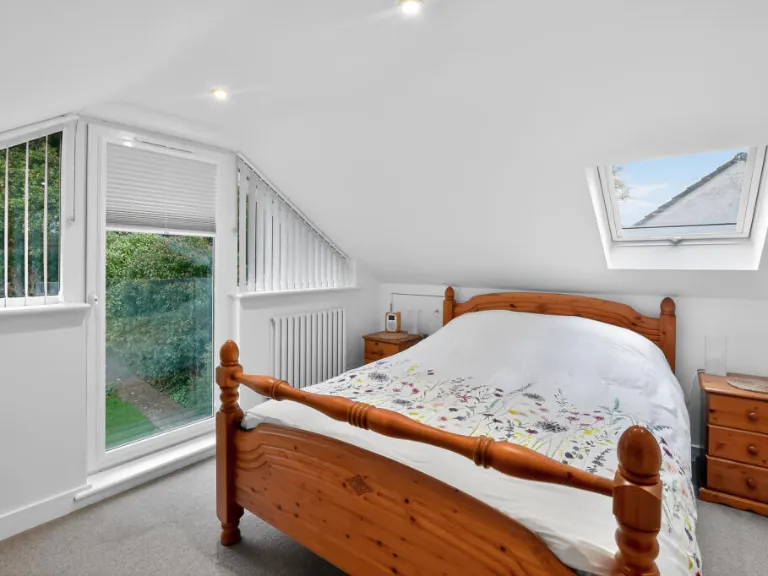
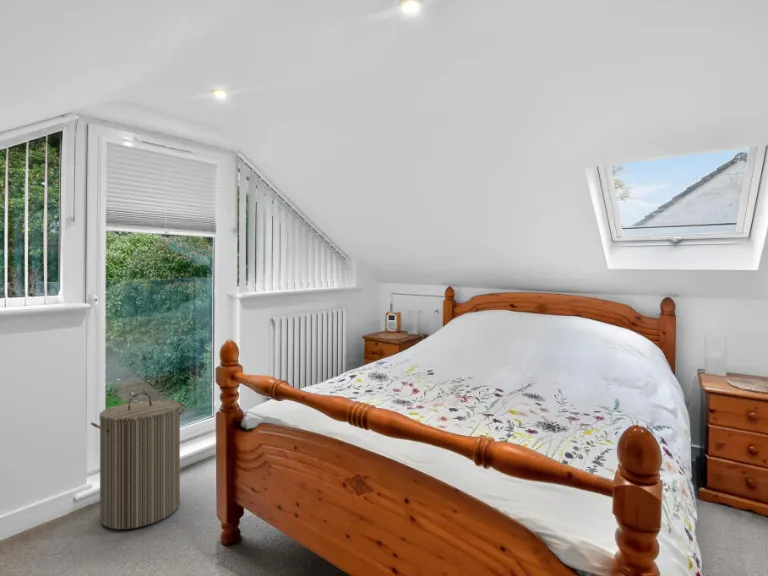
+ laundry hamper [90,391,186,530]
